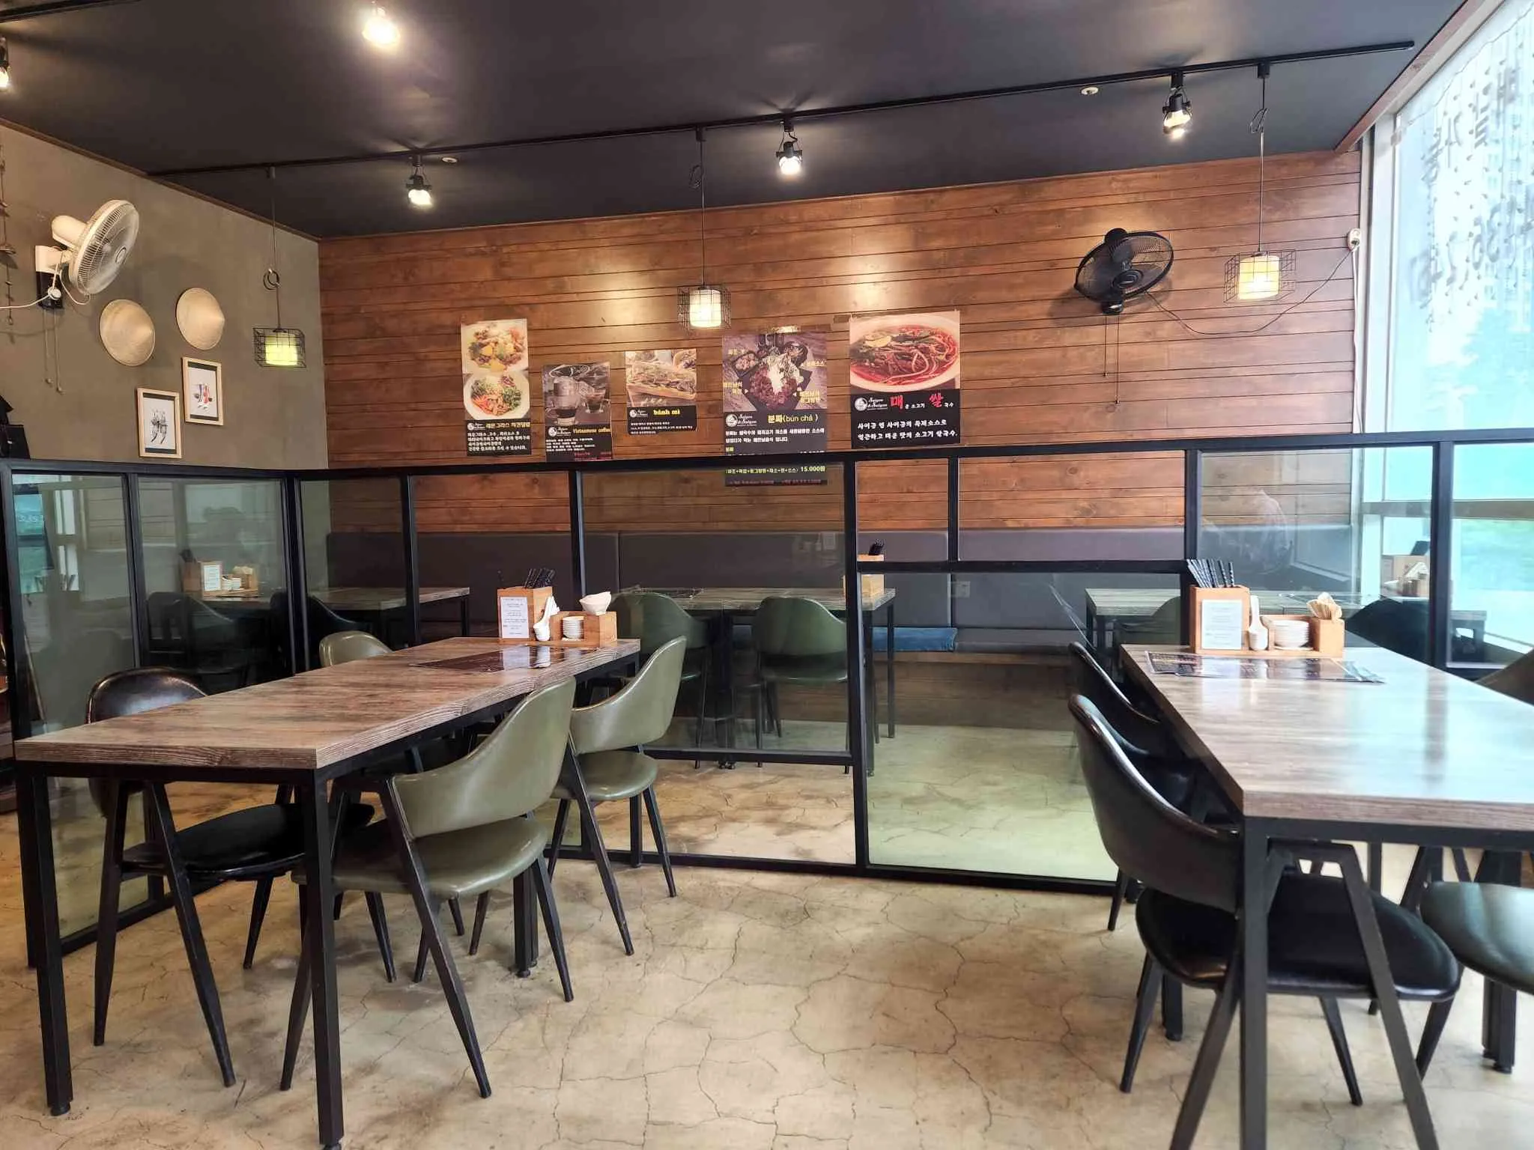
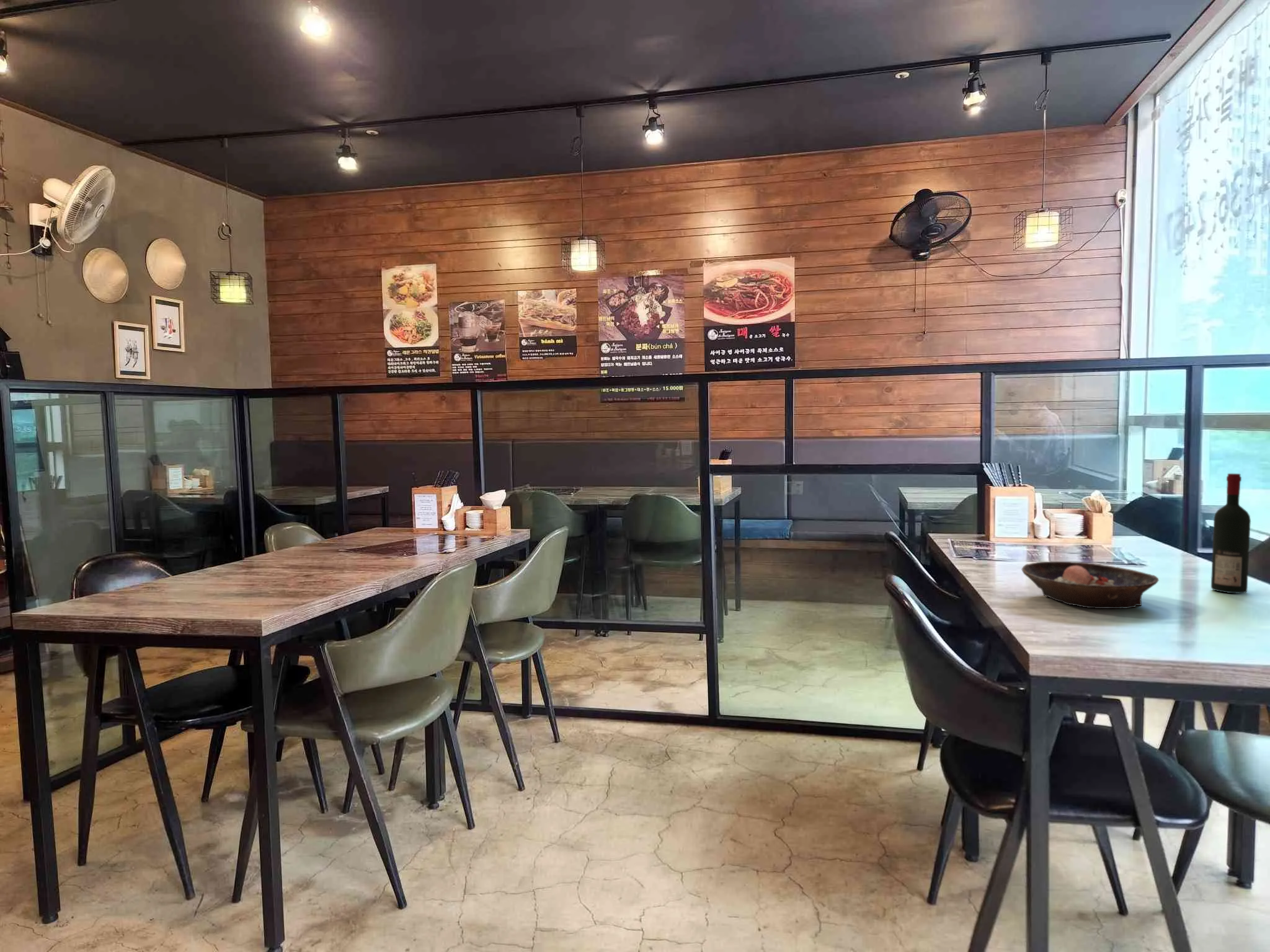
+ alcohol [1210,473,1251,594]
+ bowl [1021,561,1160,609]
